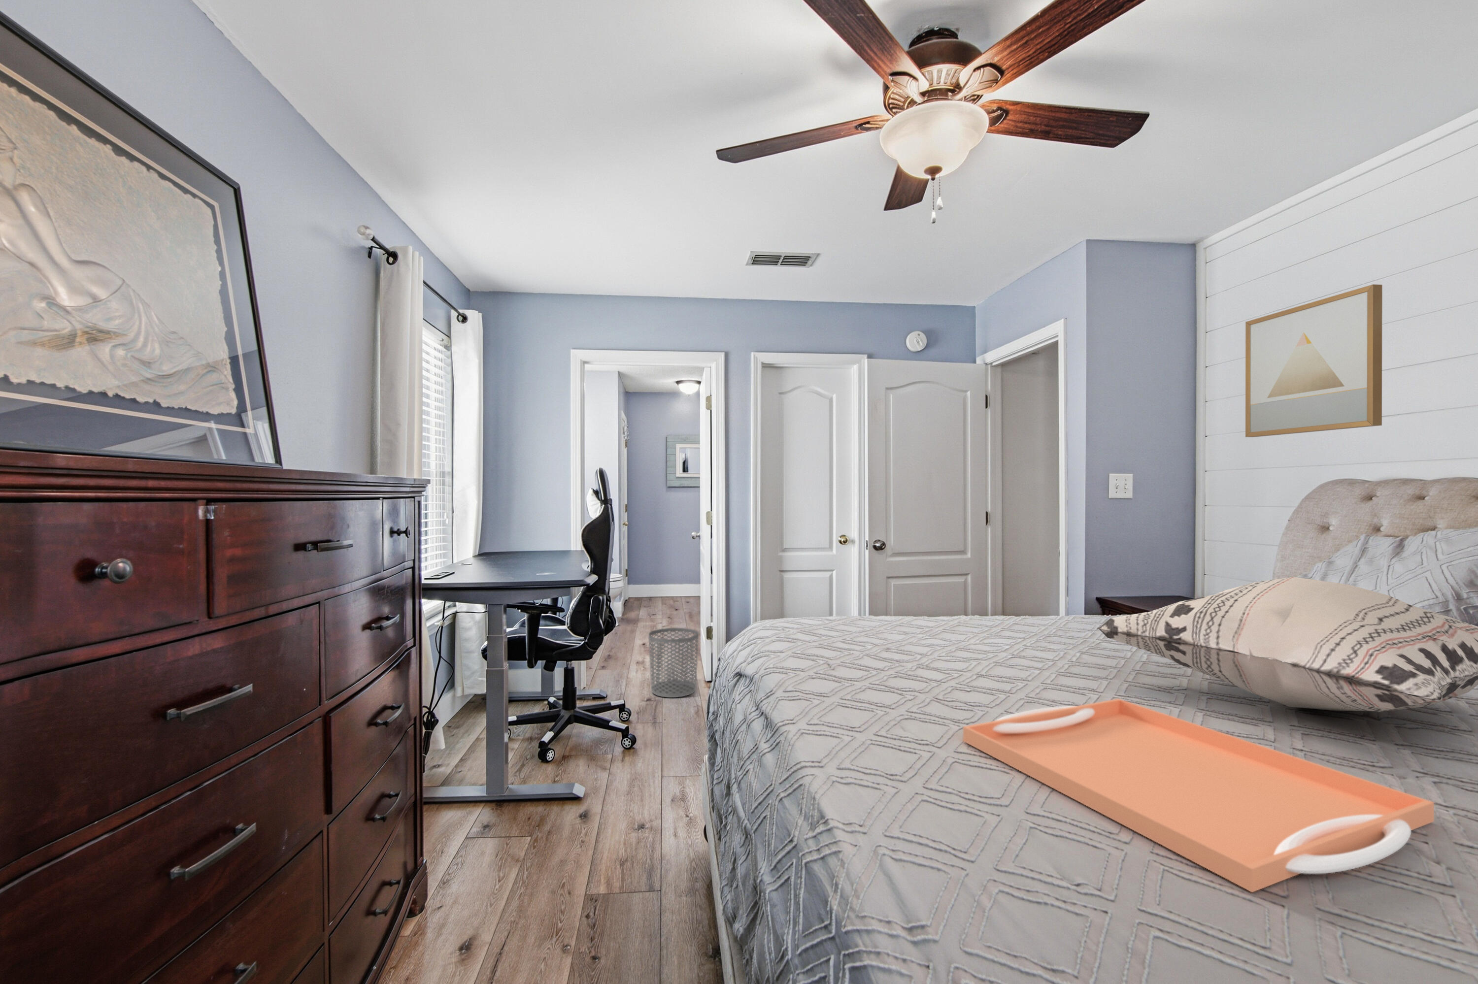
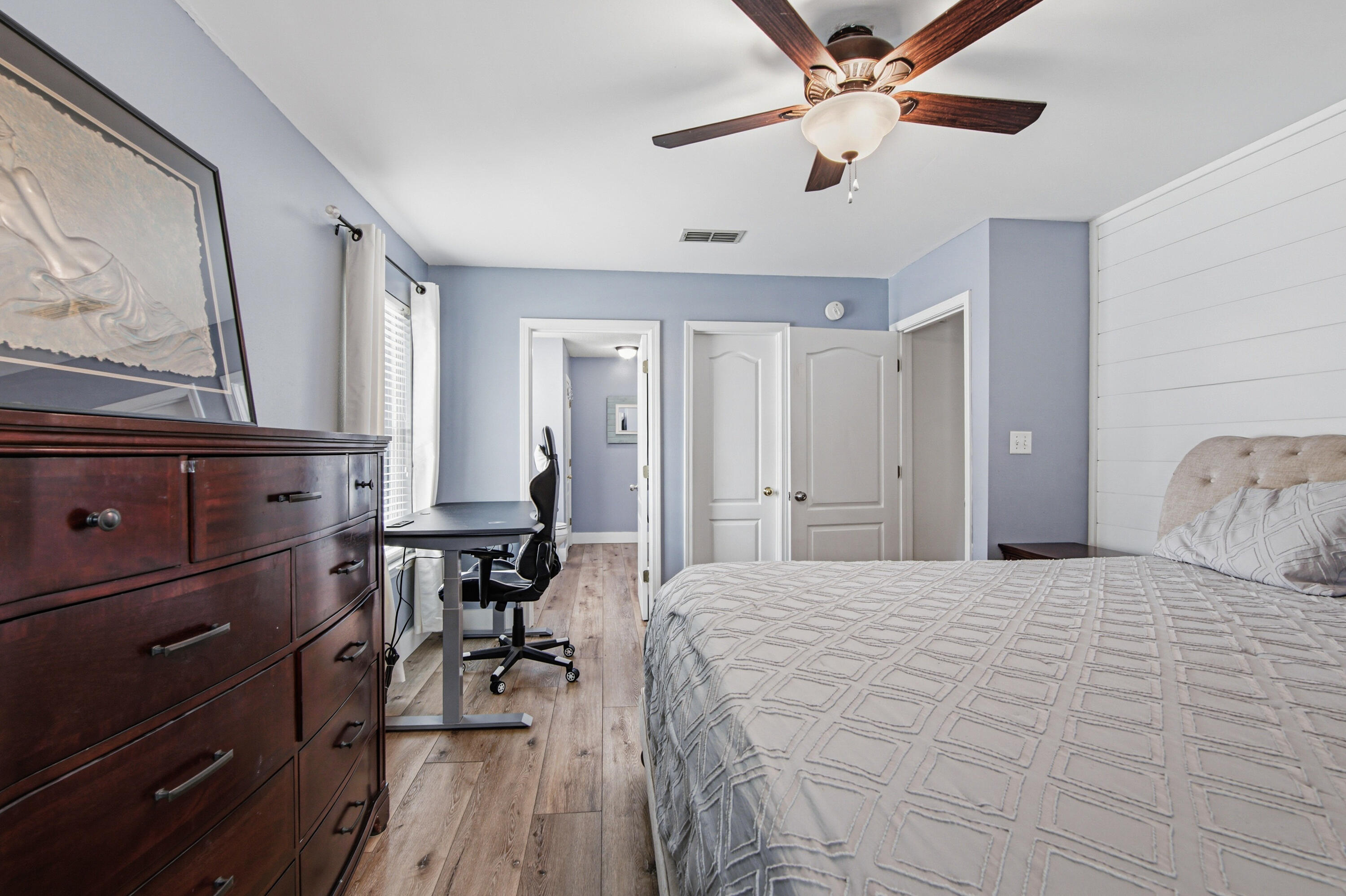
- waste bin [648,627,699,697]
- wall art [1245,283,1382,438]
- decorative pillow [1096,577,1478,712]
- serving tray [963,698,1435,893]
